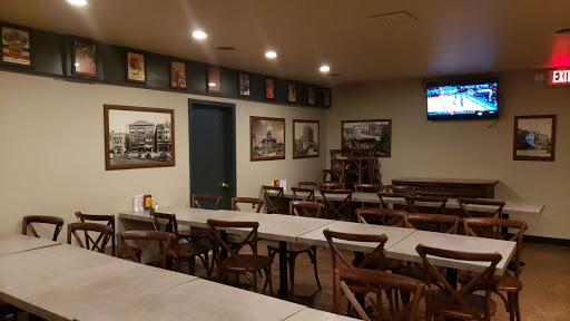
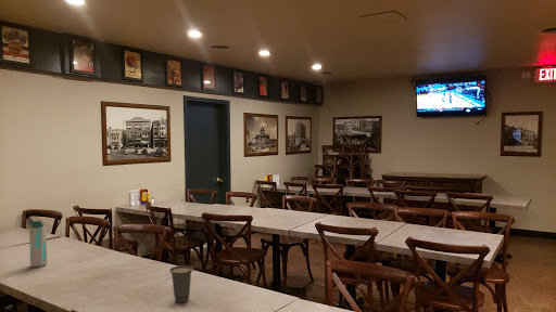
+ cup [168,264,194,303]
+ water bottle [26,219,48,268]
